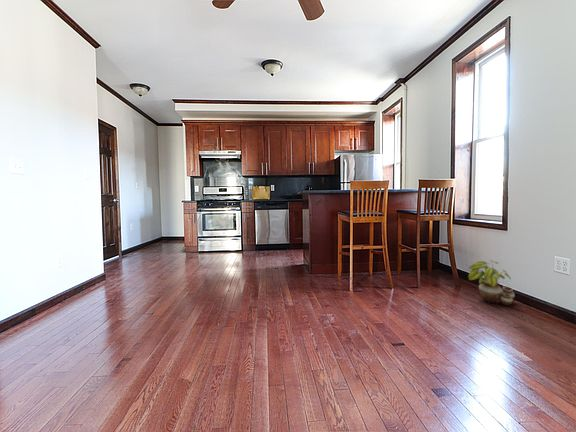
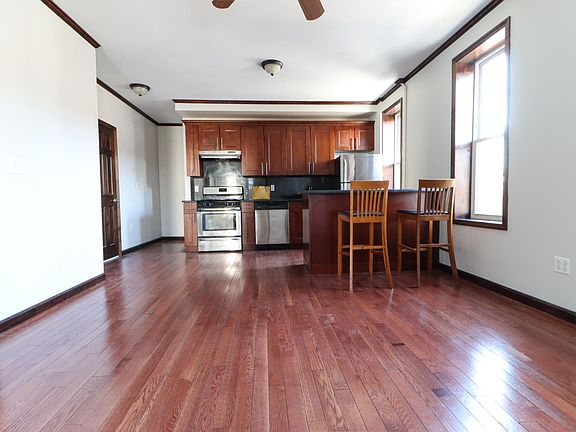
- potted plant [467,259,516,307]
